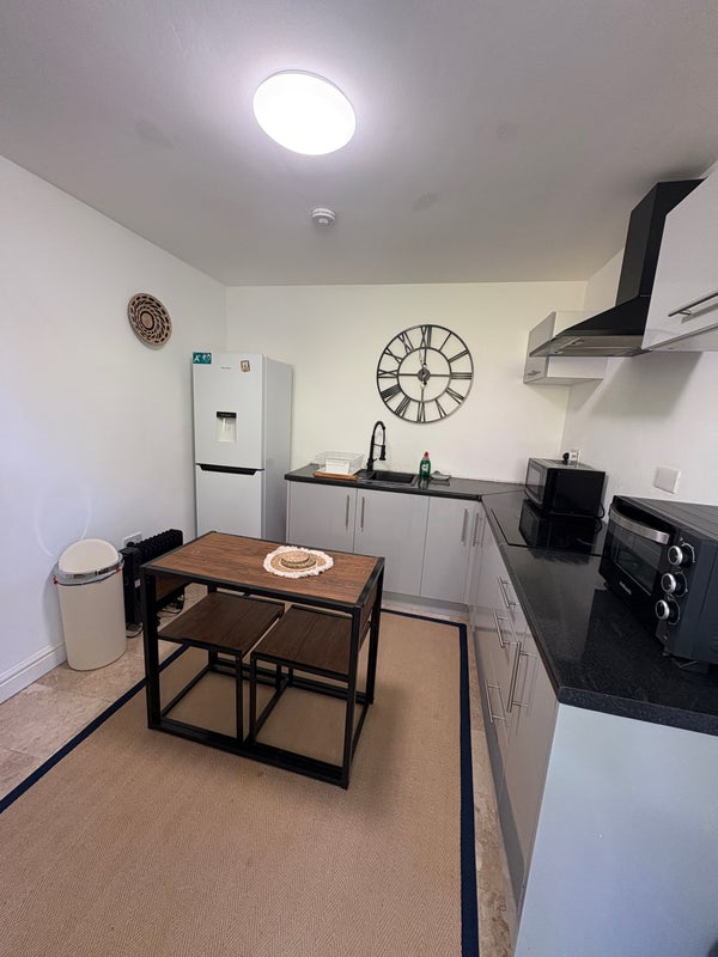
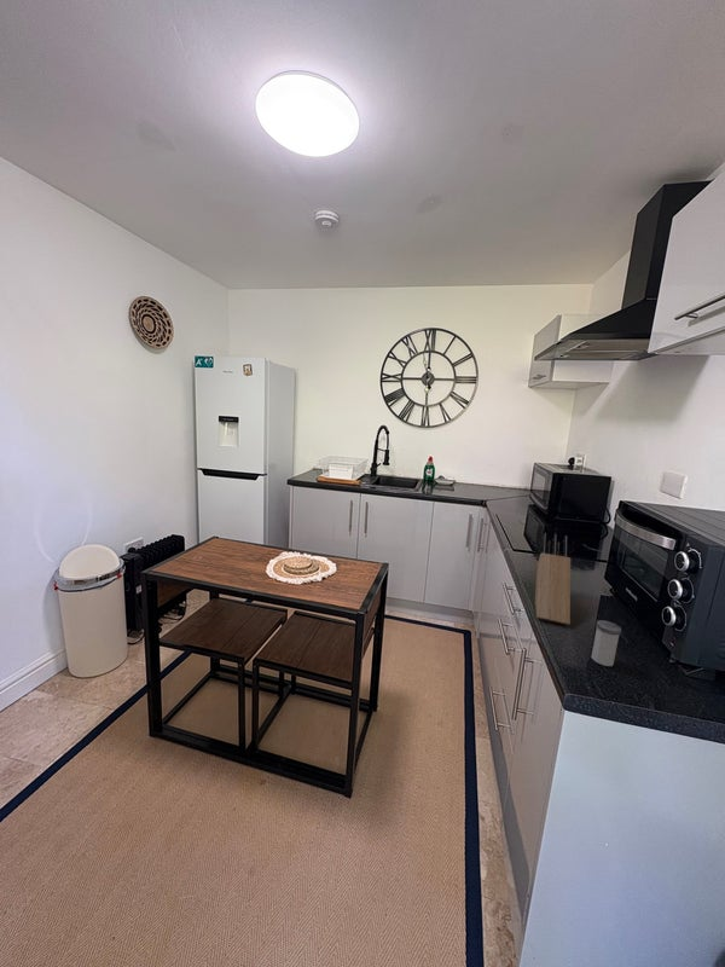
+ salt shaker [591,619,622,667]
+ knife block [534,532,572,626]
